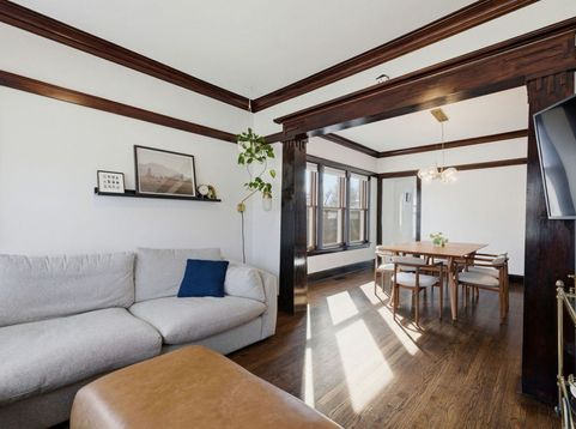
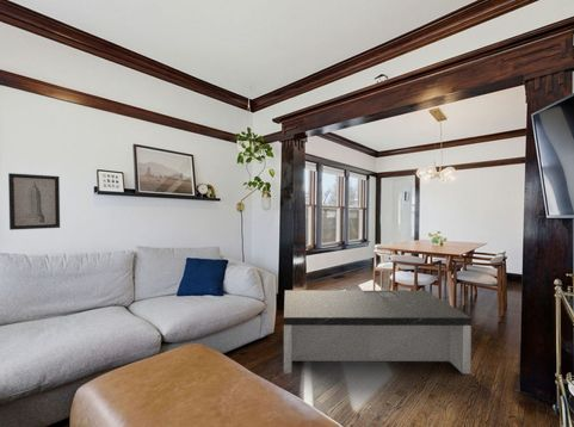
+ coffee table [283,287,473,375]
+ wall art [7,172,61,231]
